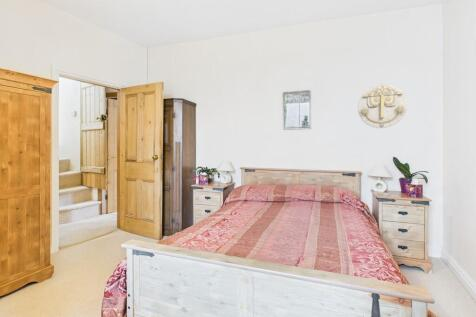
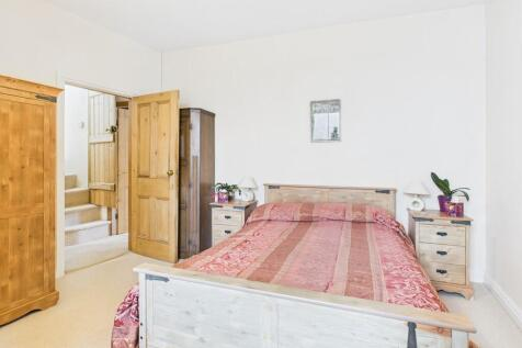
- wall decoration [357,82,408,129]
